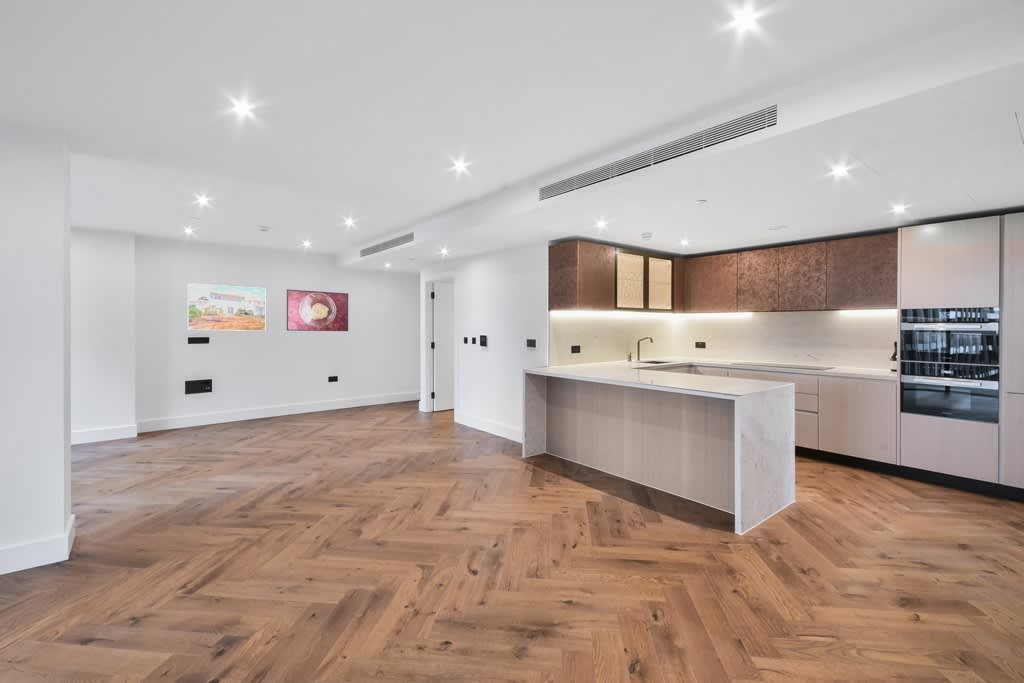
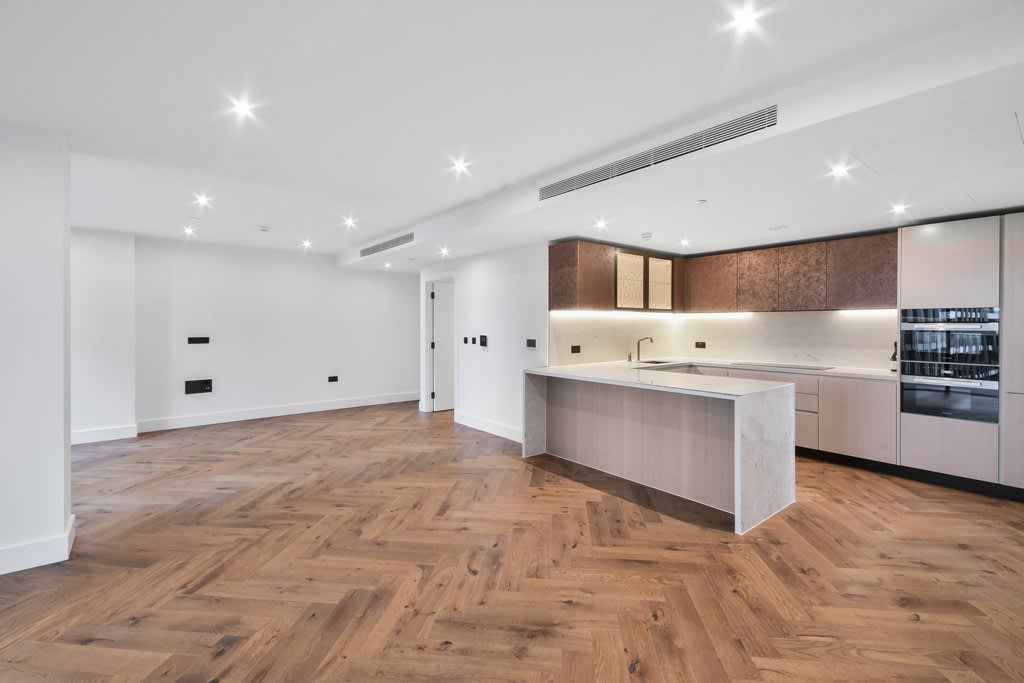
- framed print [286,288,349,332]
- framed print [187,282,266,332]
